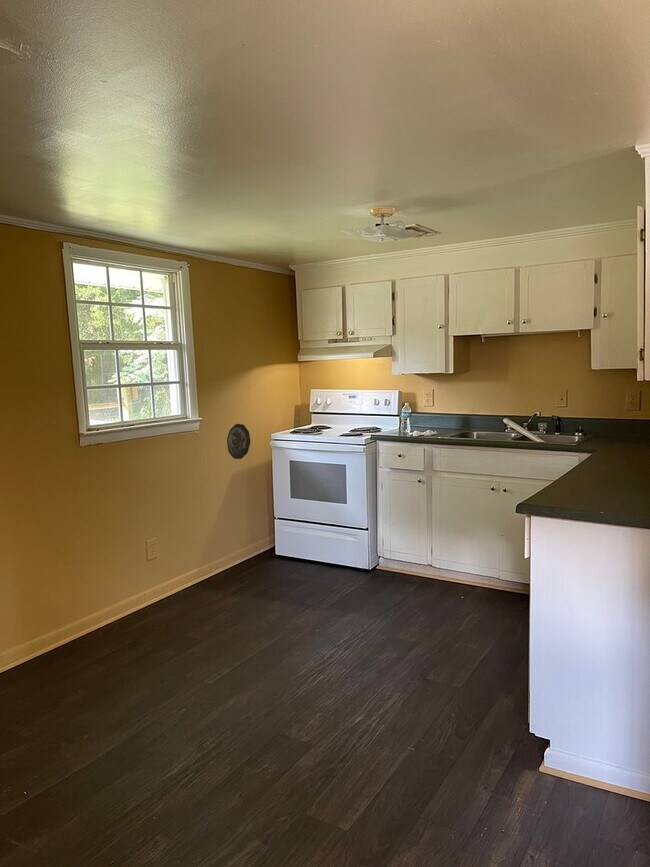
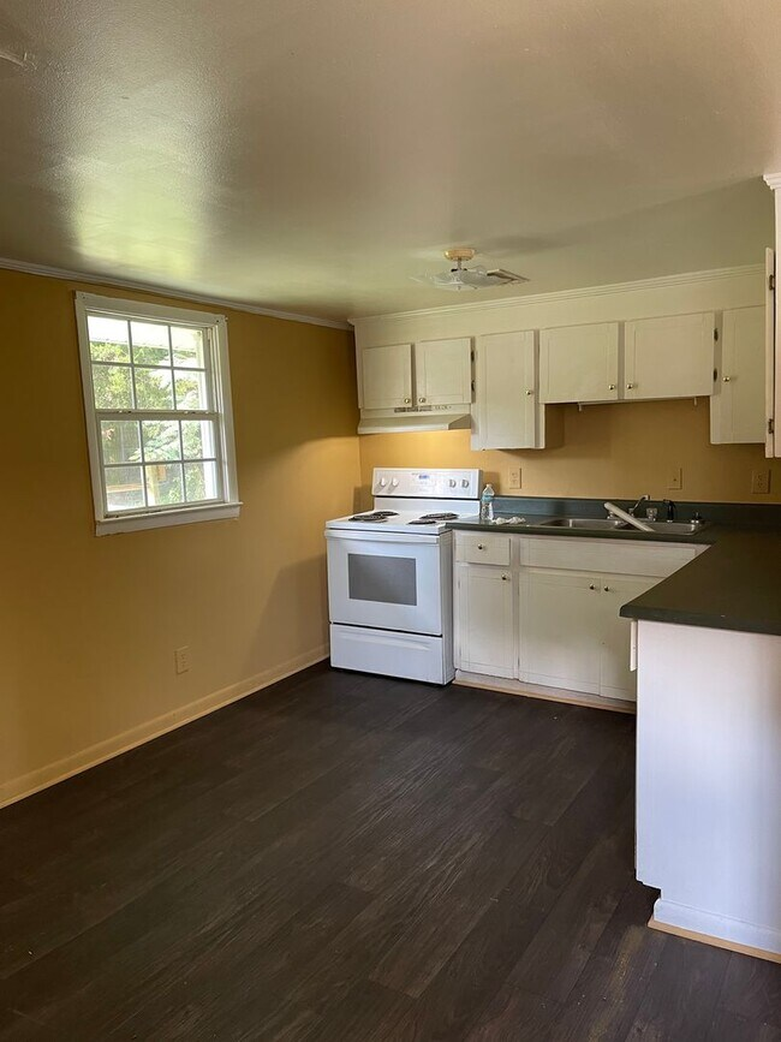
- decorative plate [226,423,251,460]
